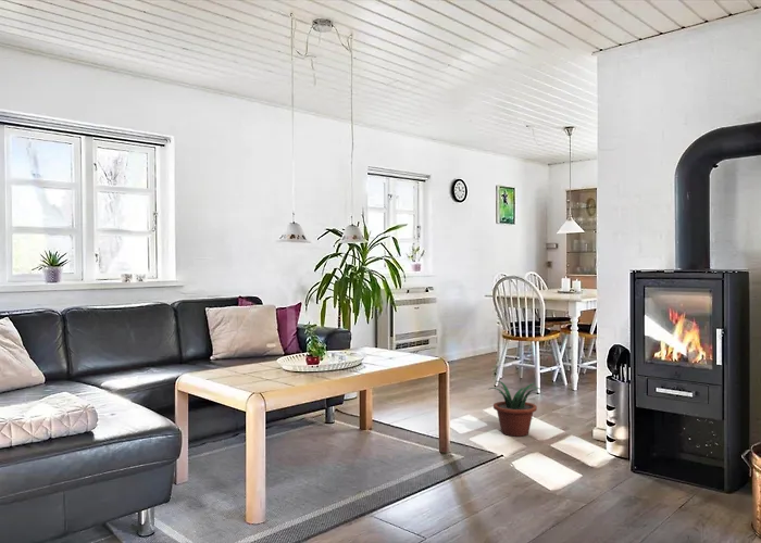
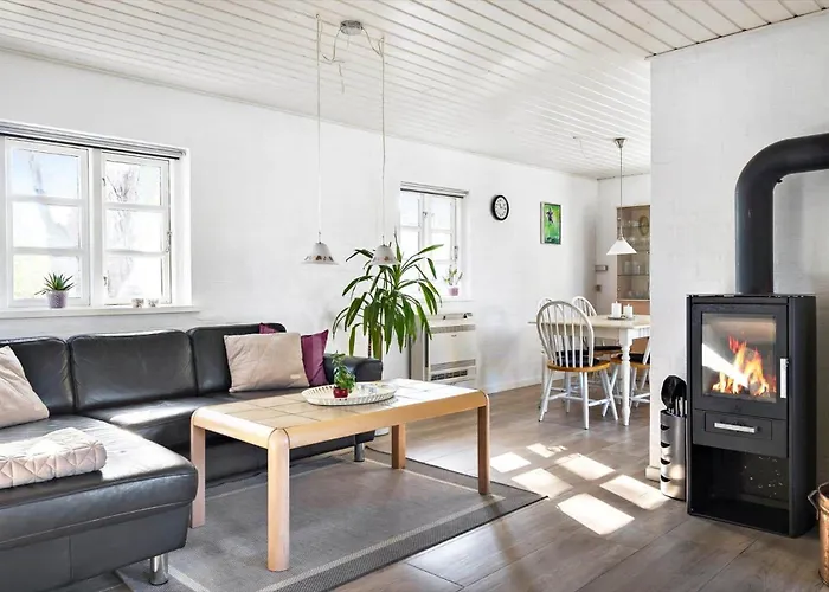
- potted plant [488,380,542,438]
